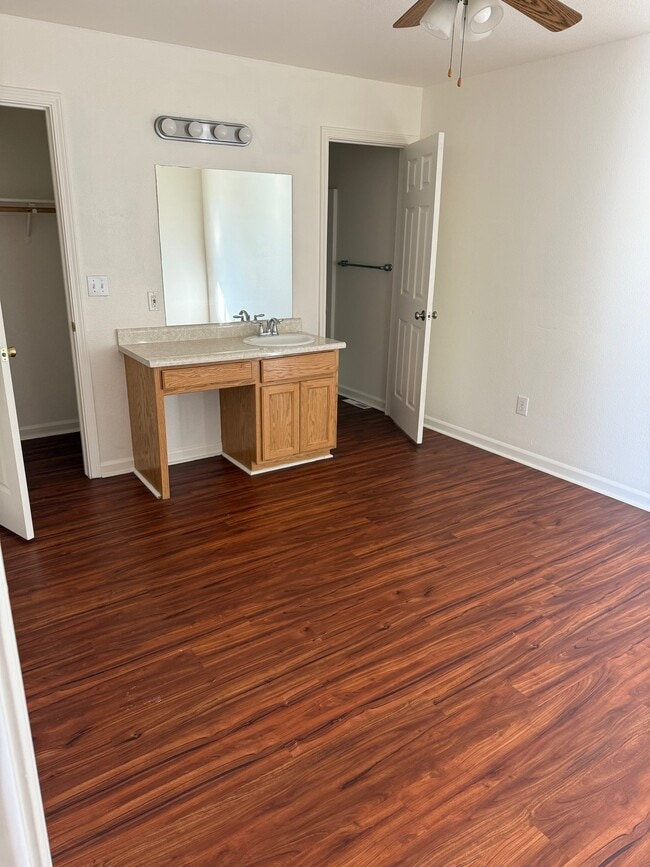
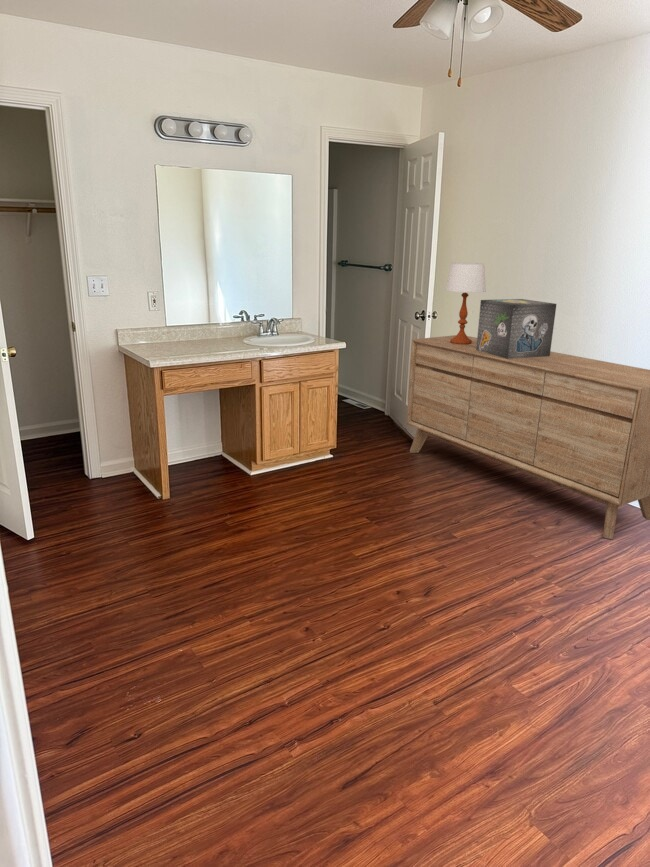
+ sideboard [406,334,650,540]
+ table lamp [444,262,487,344]
+ decorative box [476,298,557,359]
